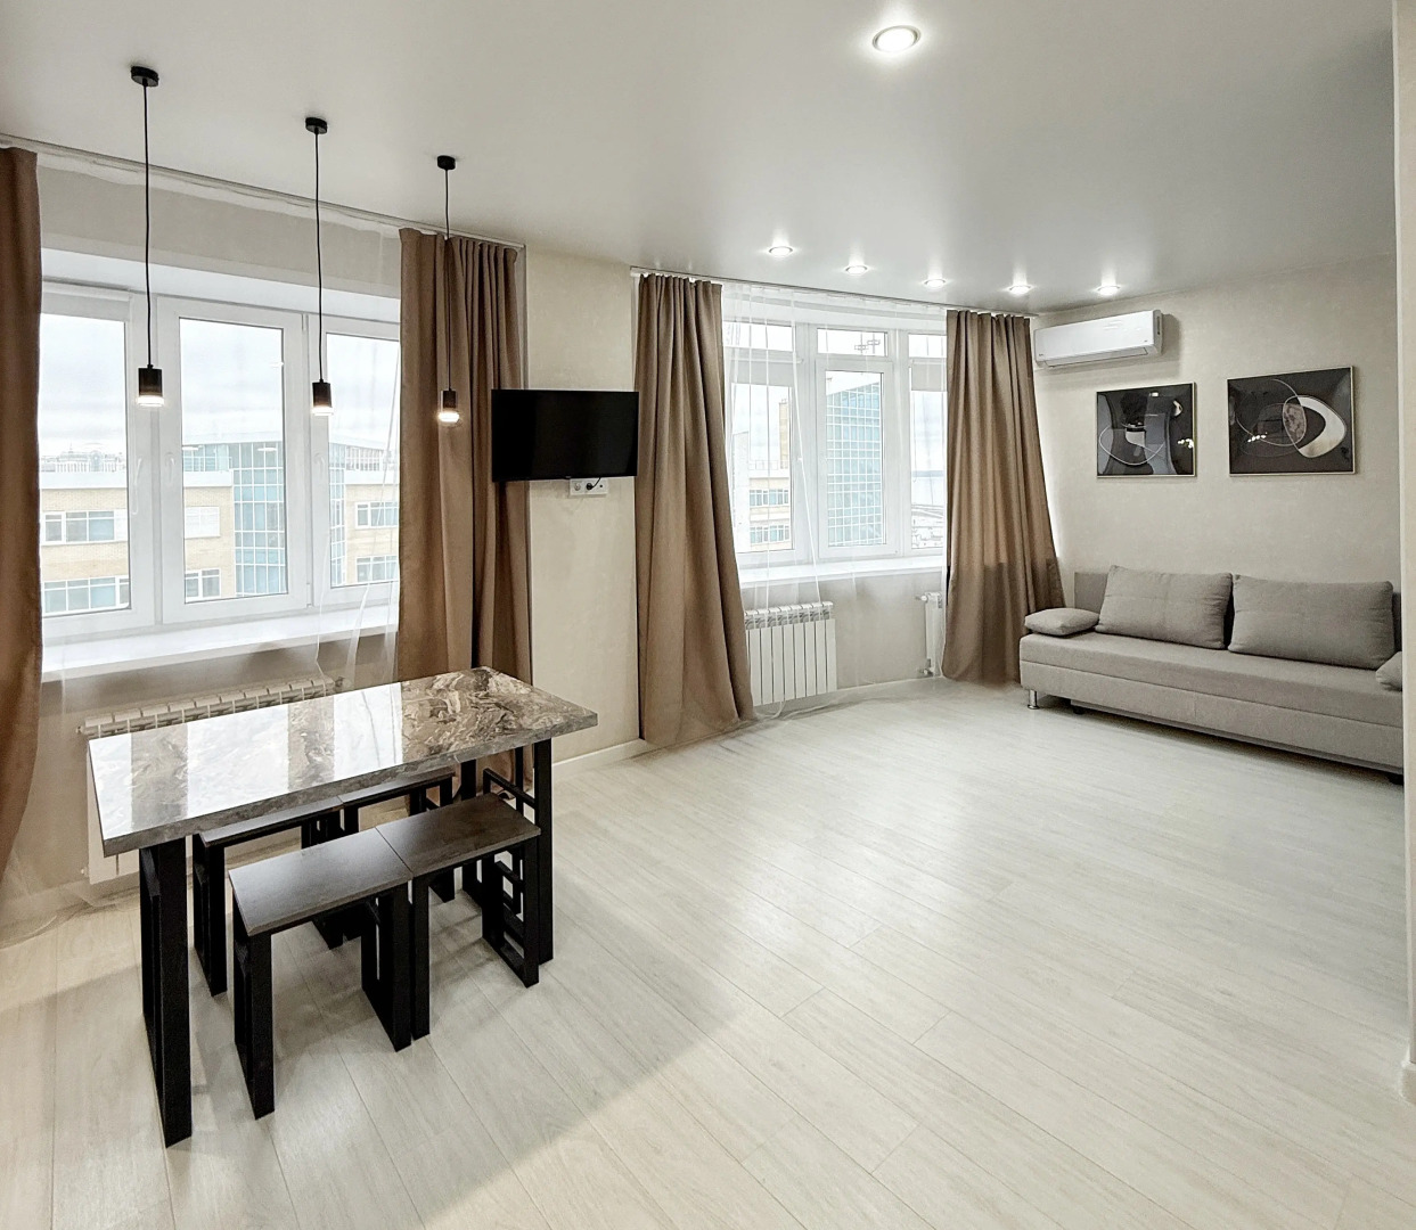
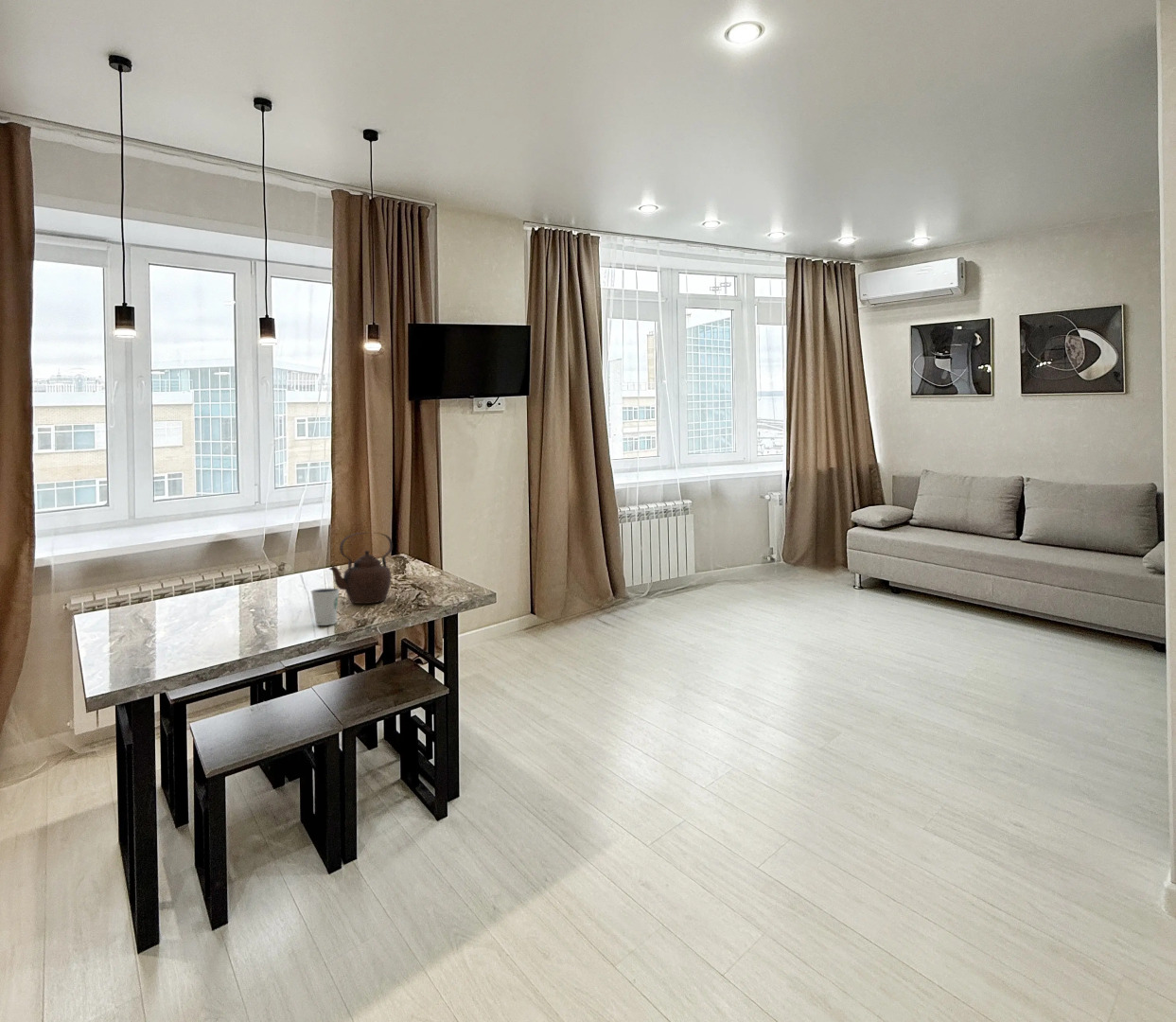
+ teapot [327,532,394,605]
+ dixie cup [310,588,341,626]
